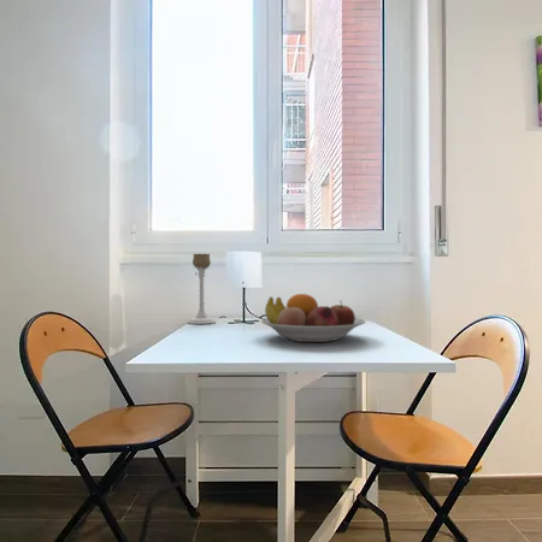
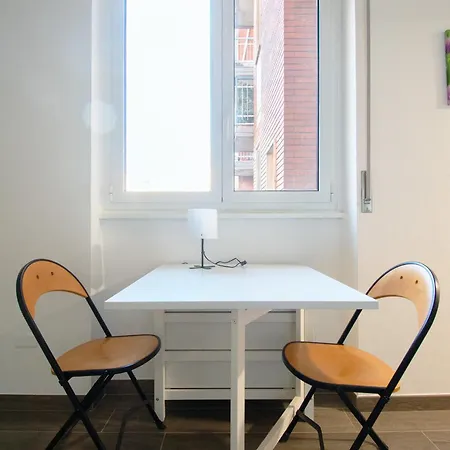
- candle holder [187,253,217,325]
- fruit bowl [260,293,366,343]
